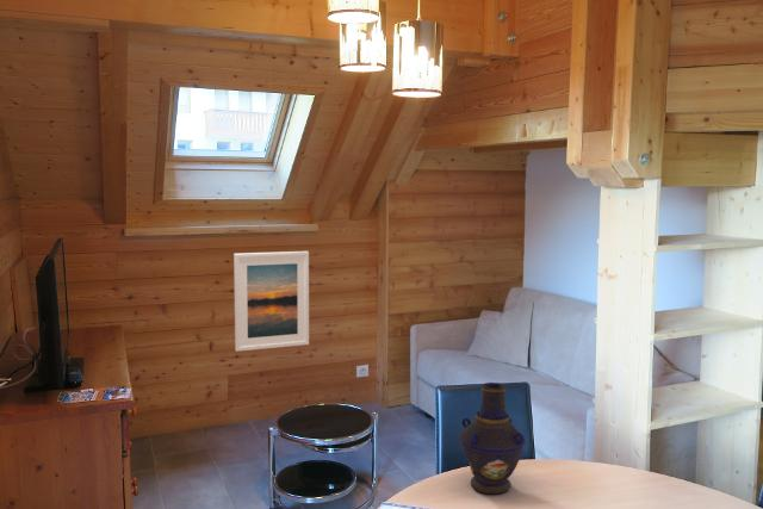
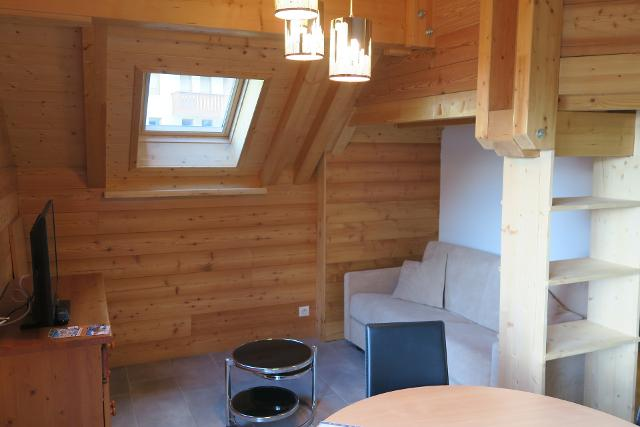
- vase [458,381,527,496]
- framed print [232,250,310,353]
